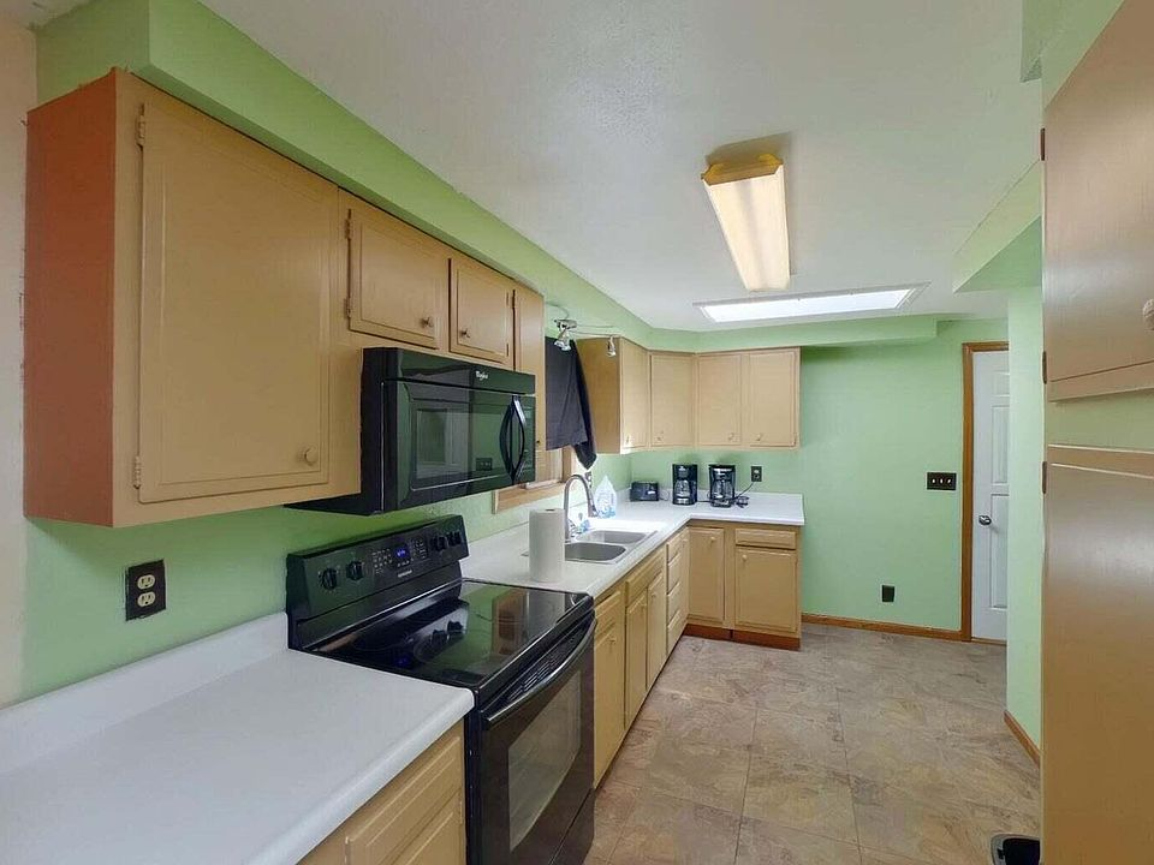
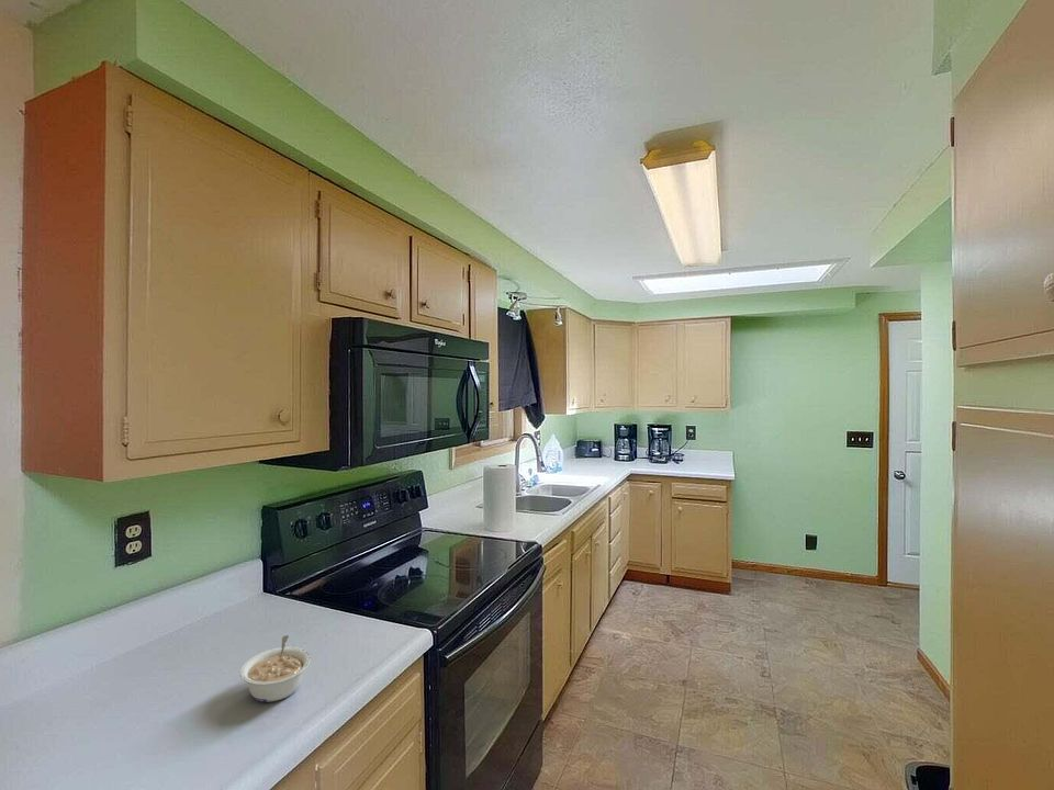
+ legume [239,634,312,703]
